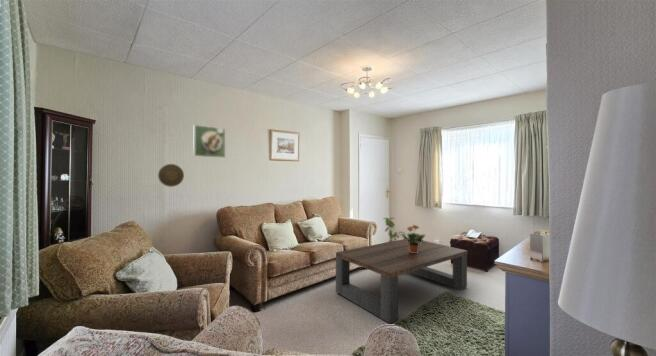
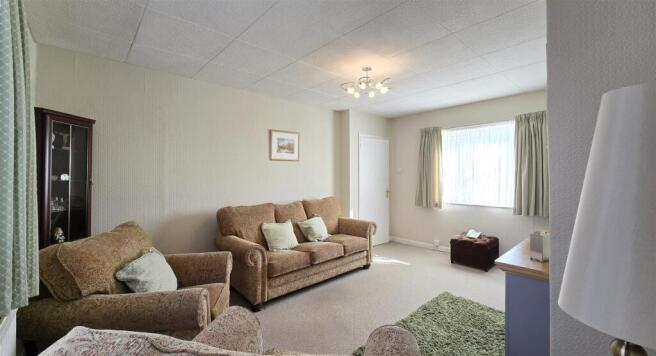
- decorative plate [157,163,185,188]
- house plant [382,217,406,242]
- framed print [192,124,226,159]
- coffee table [335,238,469,324]
- potted plant [400,224,426,253]
